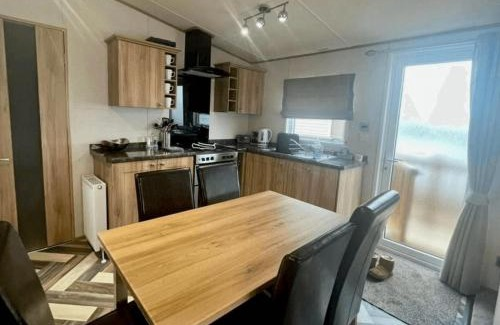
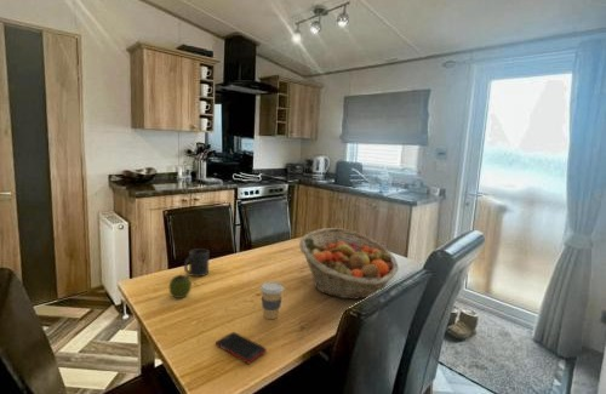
+ cell phone [215,331,268,365]
+ fruit basket [298,227,399,301]
+ mug [183,249,210,278]
+ apple [168,274,193,299]
+ coffee cup [259,281,285,320]
